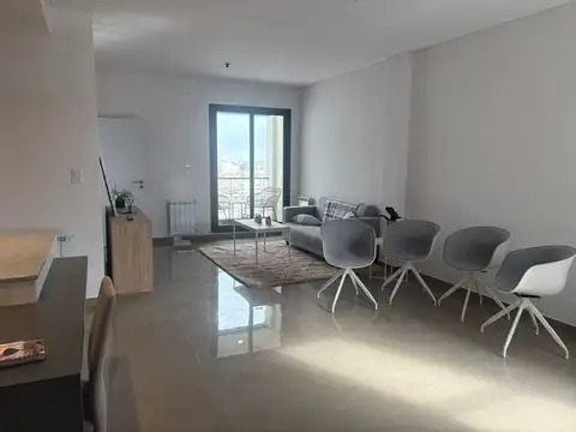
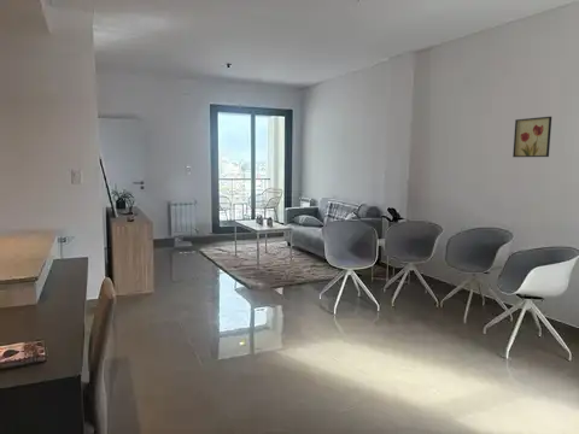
+ wall art [511,116,552,158]
